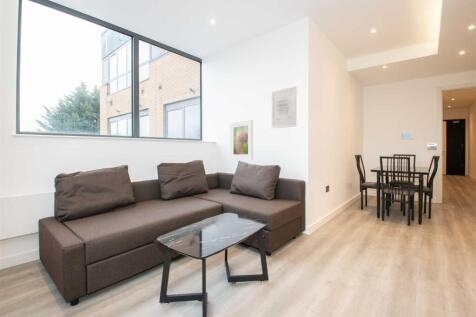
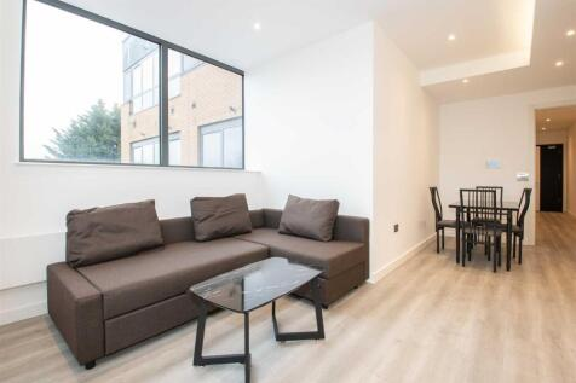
- wall art [270,85,297,130]
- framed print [229,119,254,160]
